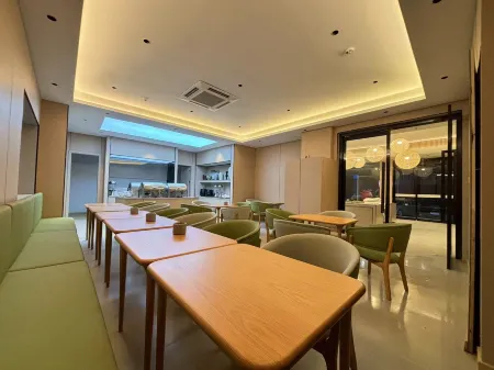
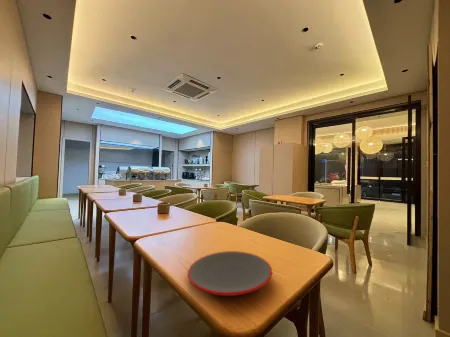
+ plate [187,250,273,297]
